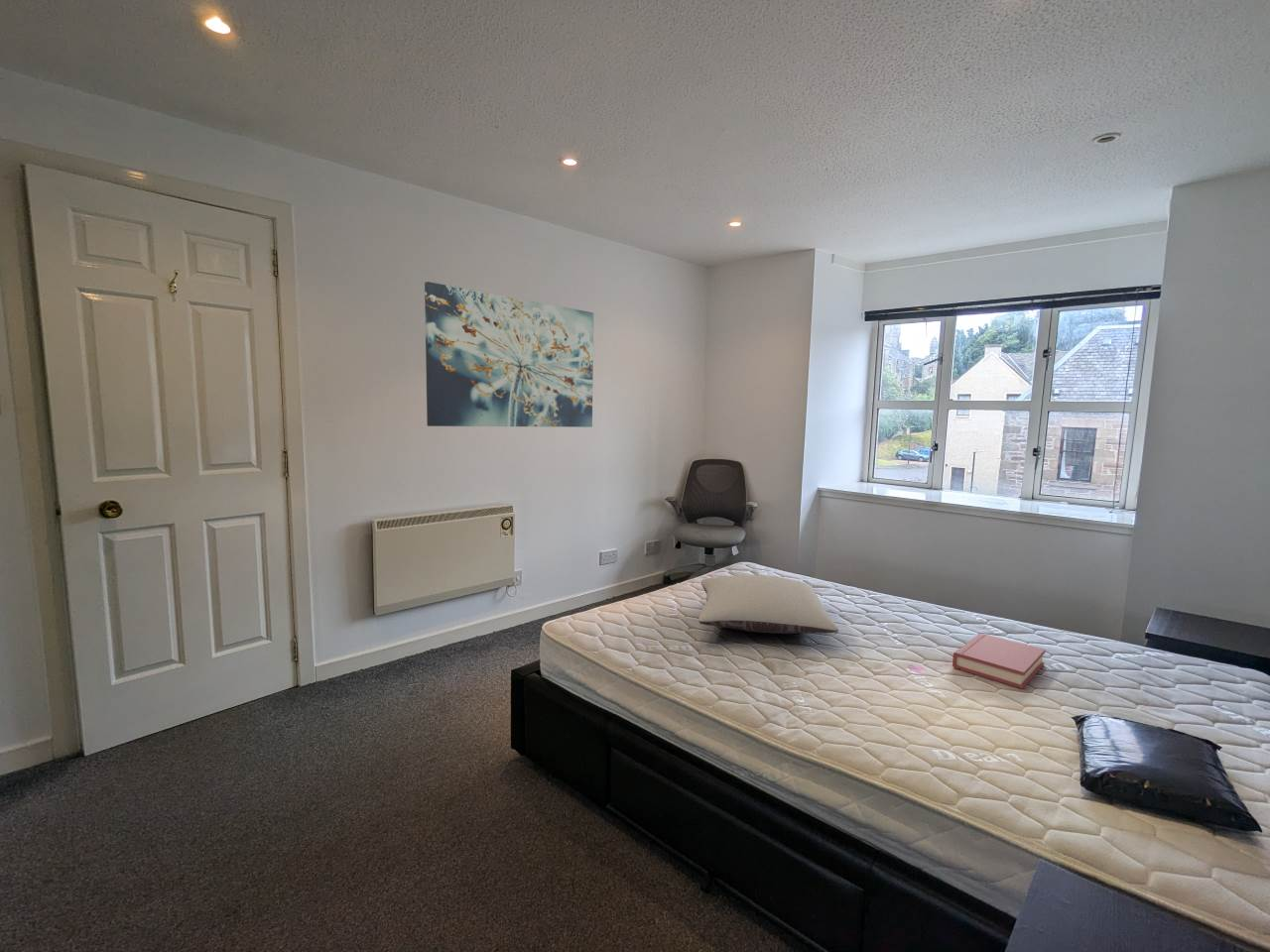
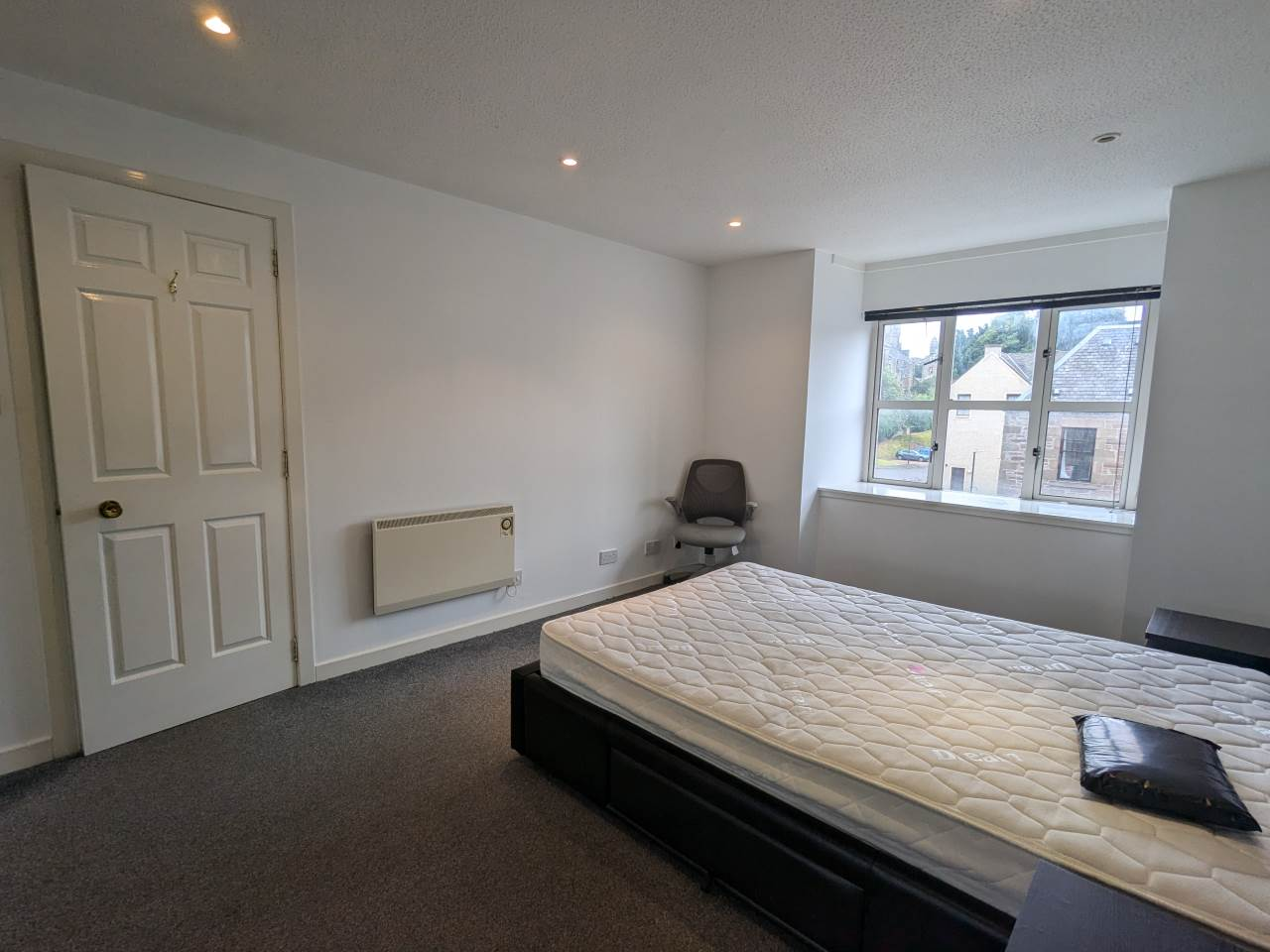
- wall art [424,281,594,428]
- hardback book [952,633,1046,690]
- pillow [698,574,839,635]
